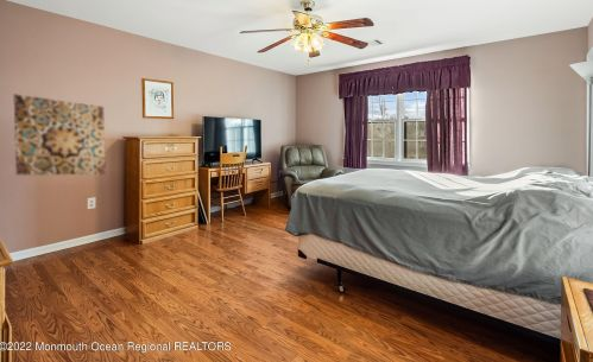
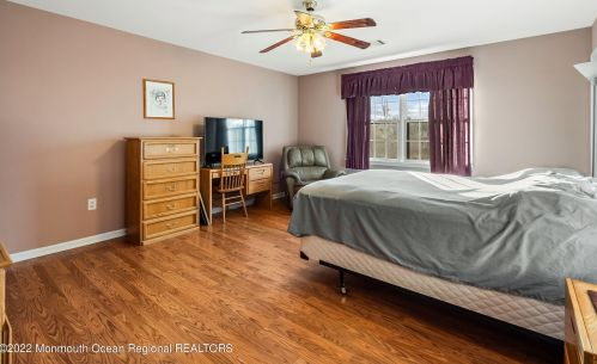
- wall art [13,93,107,176]
